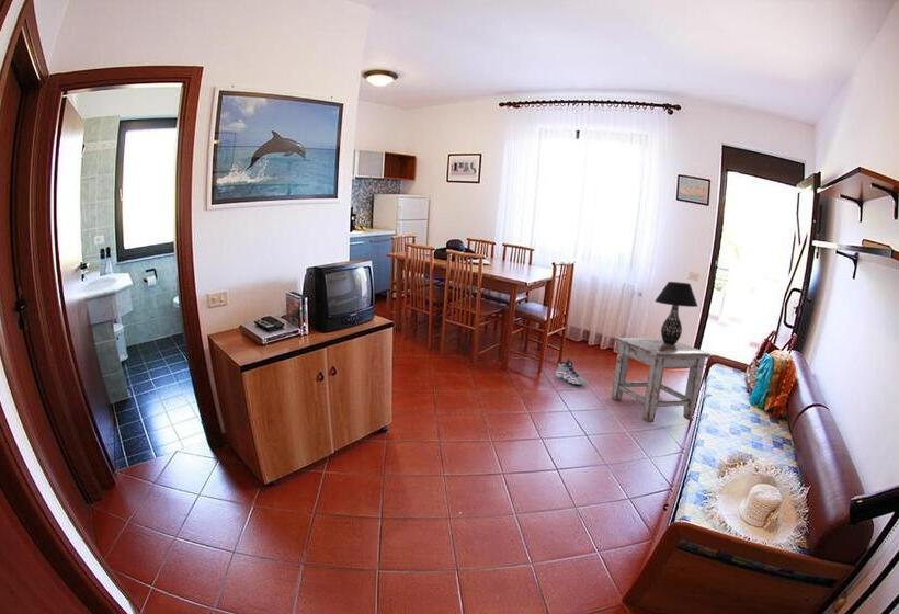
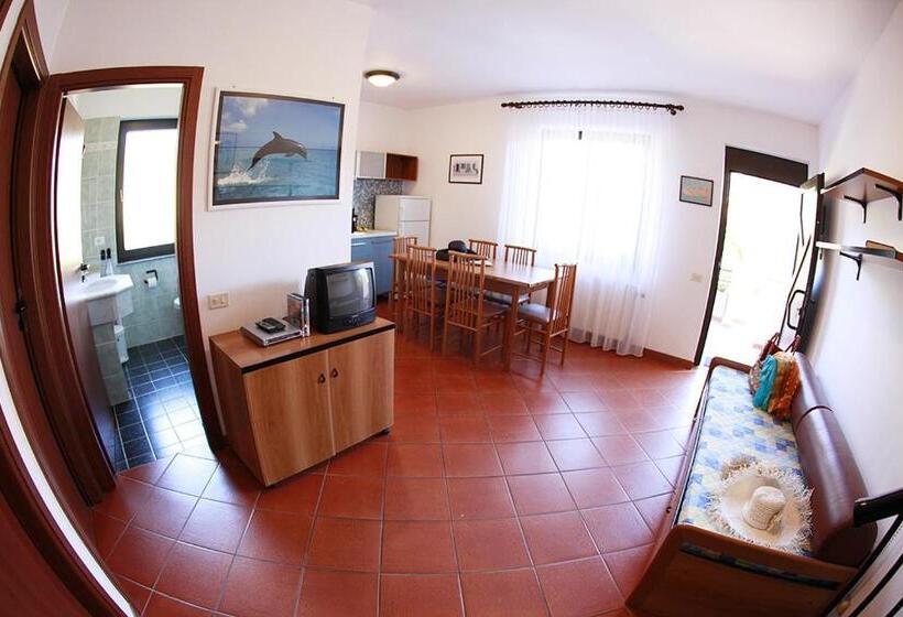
- table lamp [653,281,698,345]
- sneaker [555,357,587,386]
- stool [611,337,713,423]
